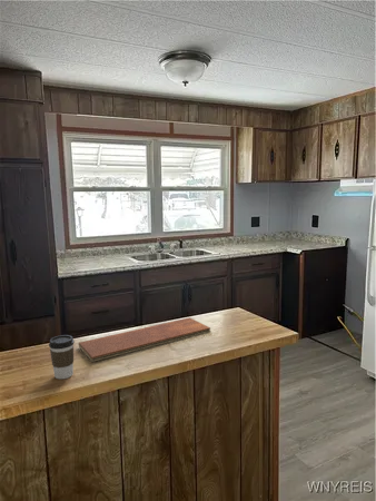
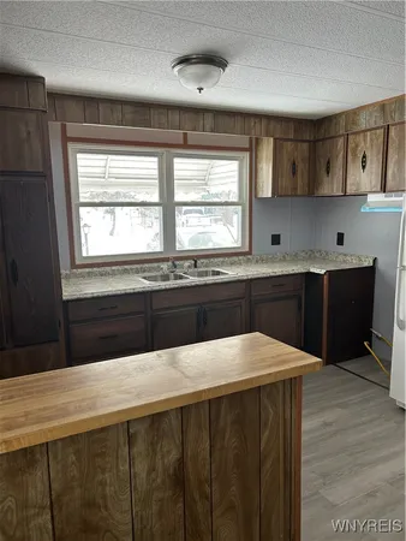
- chopping board [77,316,211,363]
- coffee cup [48,334,76,380]
